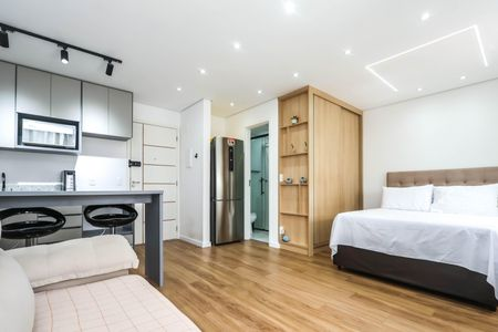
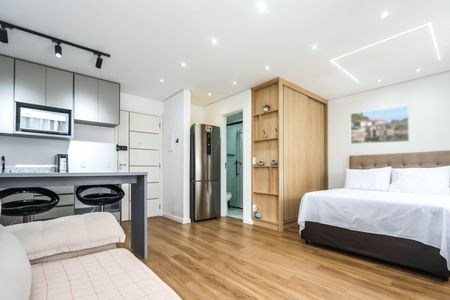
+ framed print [349,104,410,145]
